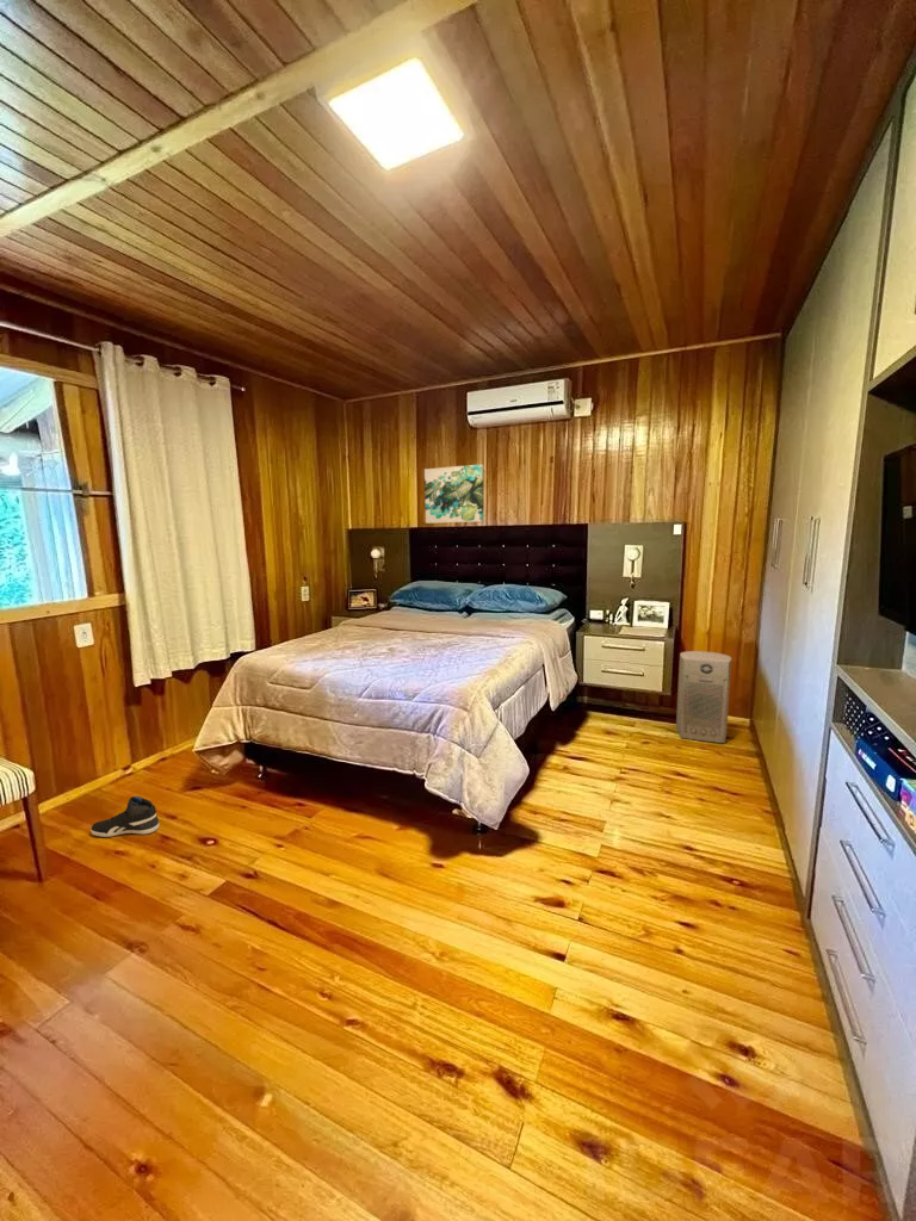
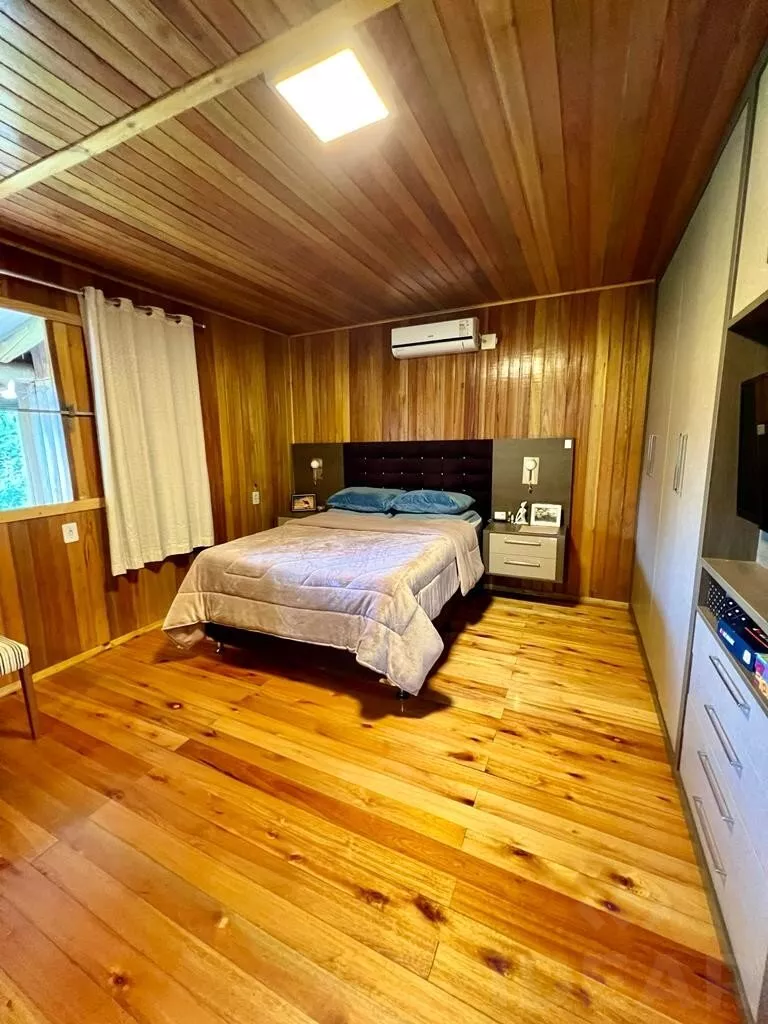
- fan [675,650,732,744]
- sneaker [89,795,161,838]
- wall art [423,463,485,525]
